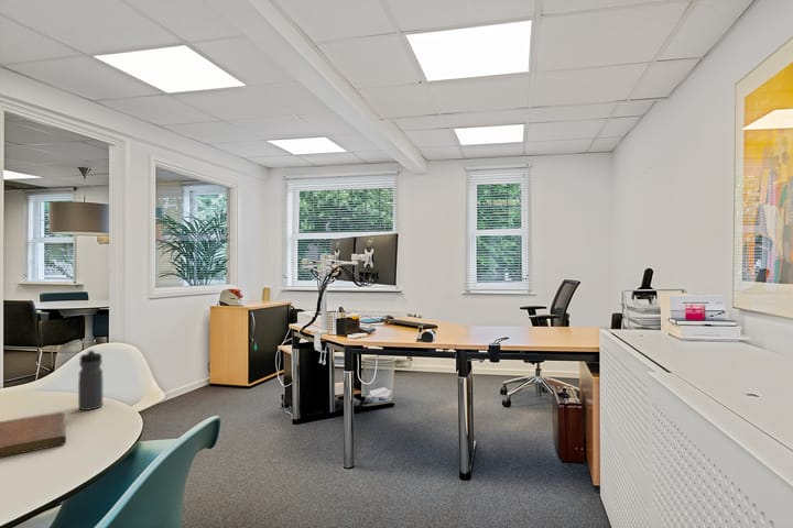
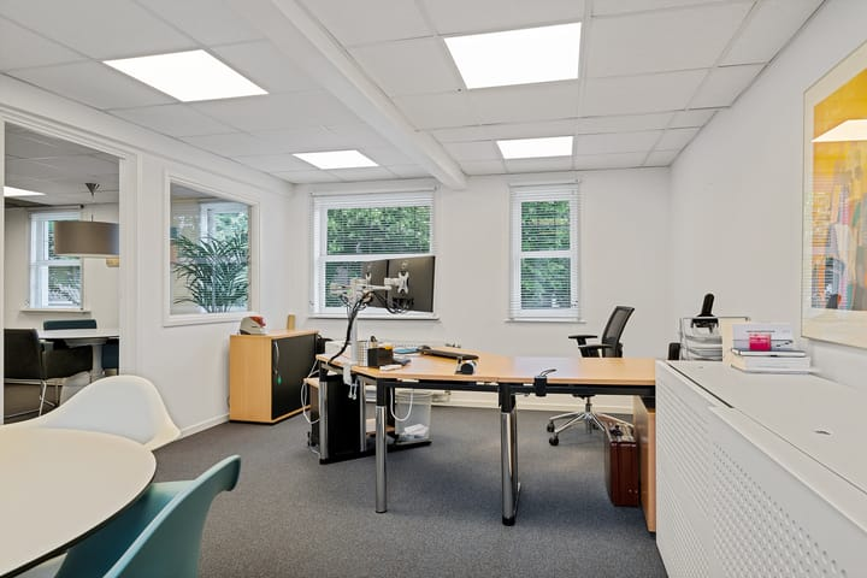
- water bottle [77,349,104,411]
- notebook [0,411,67,459]
